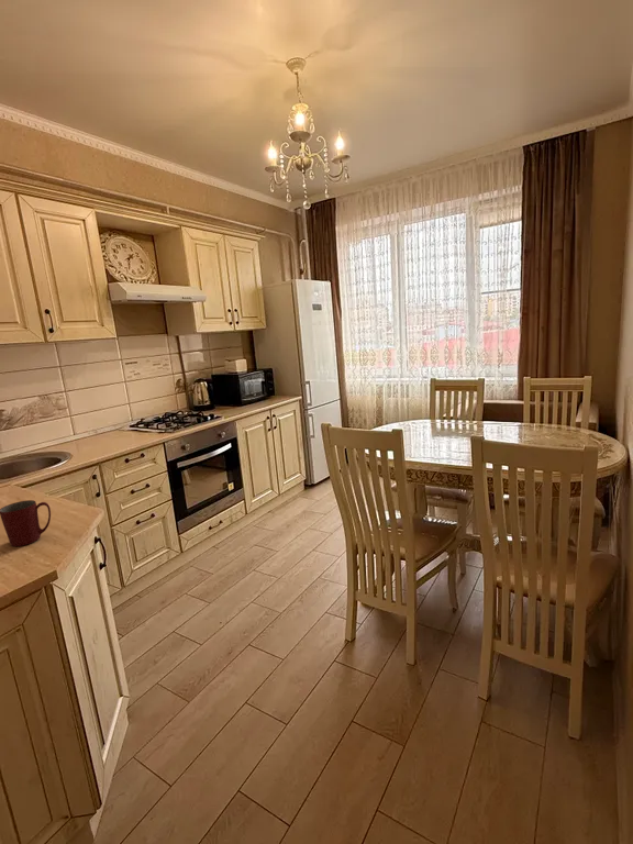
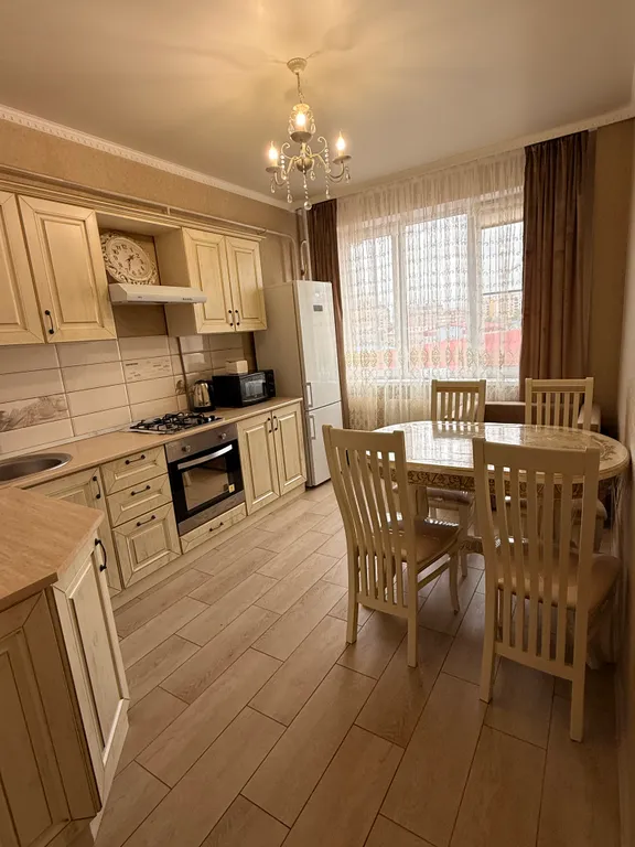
- mug [0,499,52,547]
